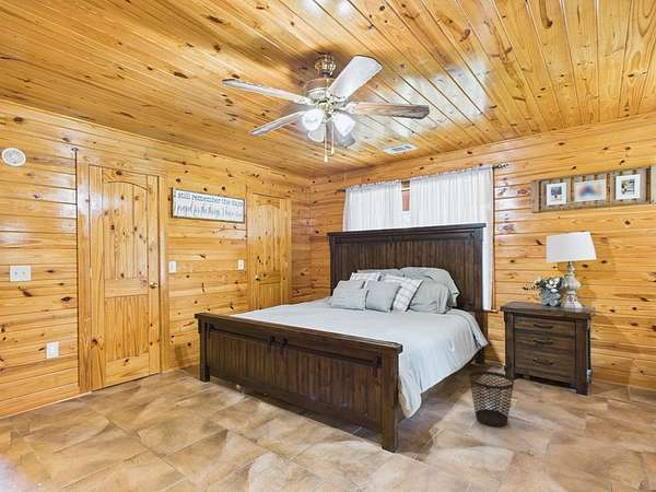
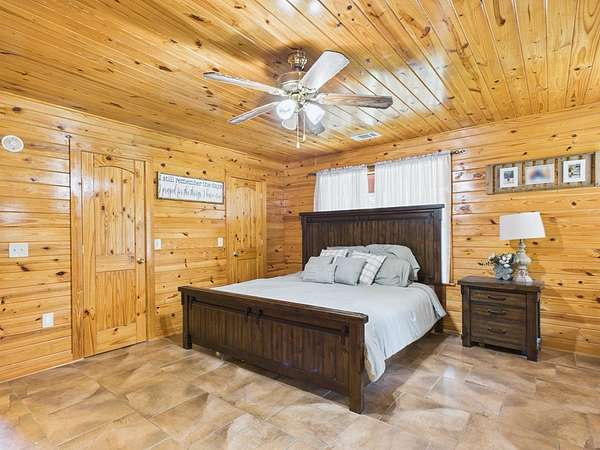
- wastebasket [468,370,515,427]
